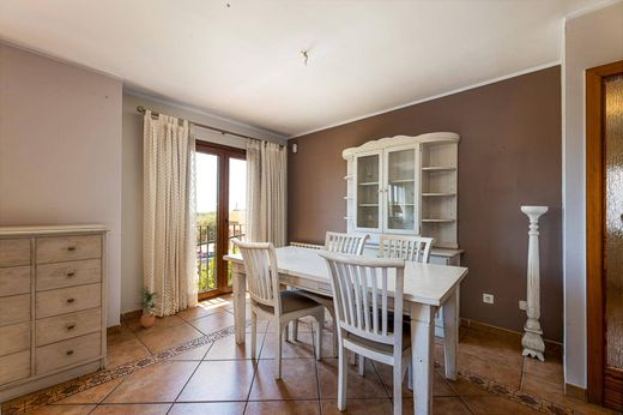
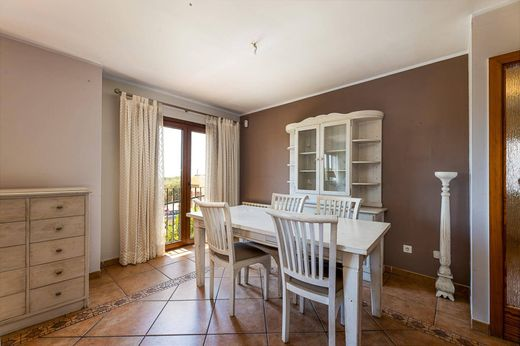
- potted plant [137,285,162,329]
